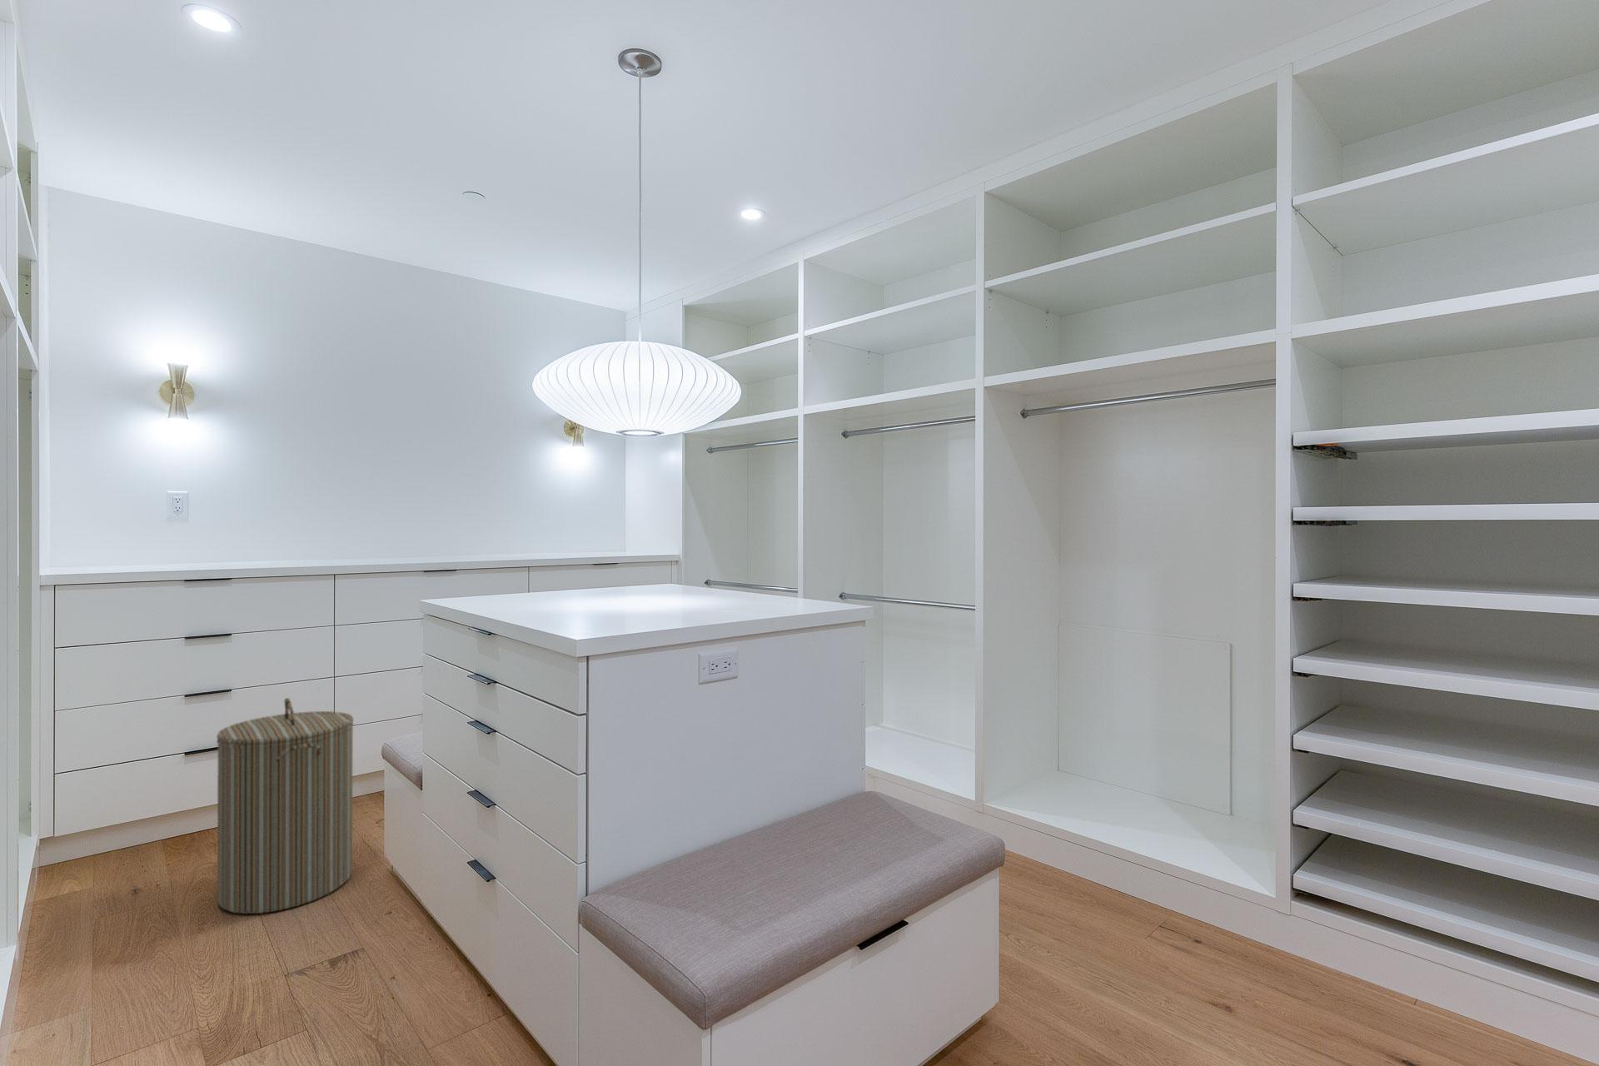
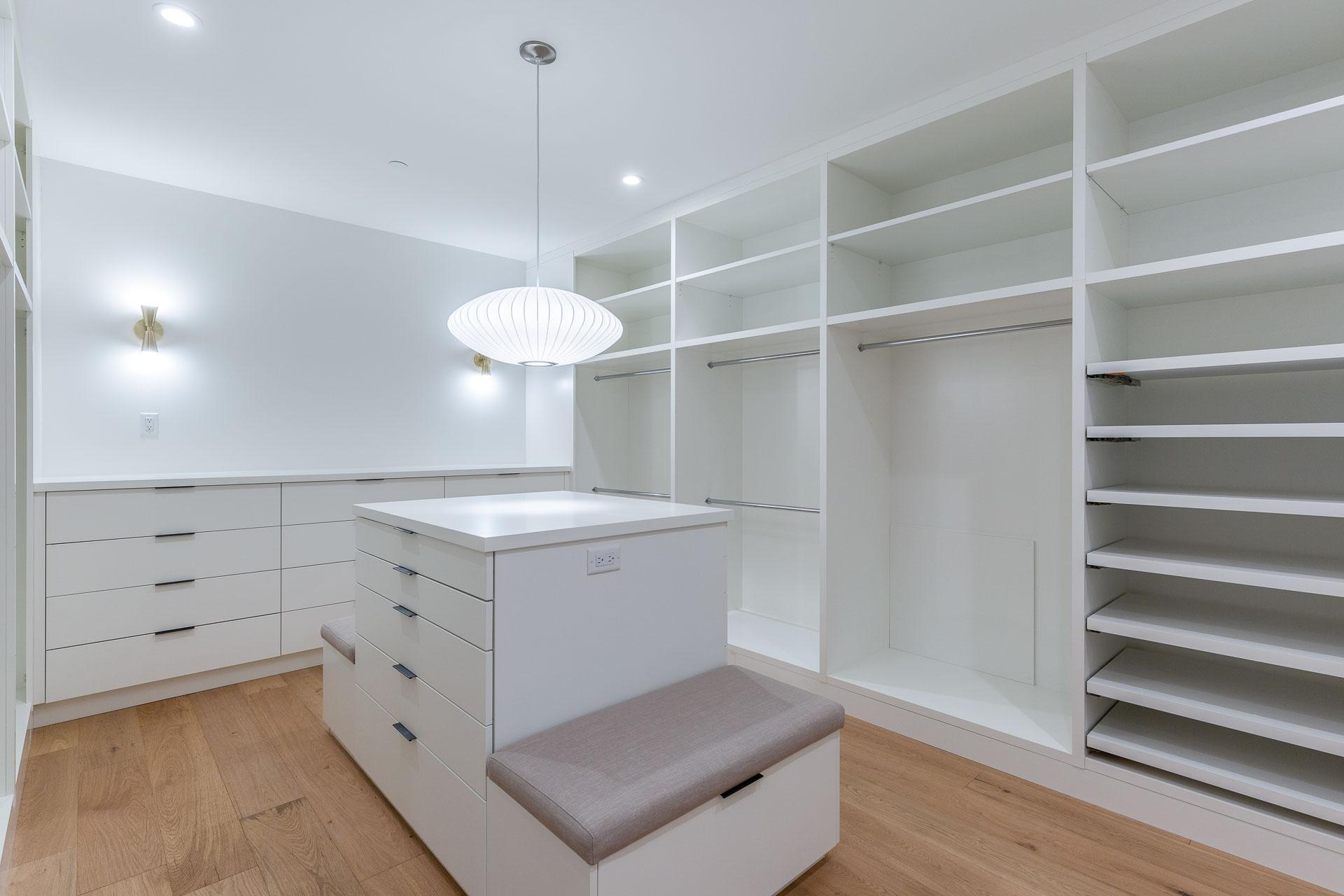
- laundry hamper [215,697,355,915]
